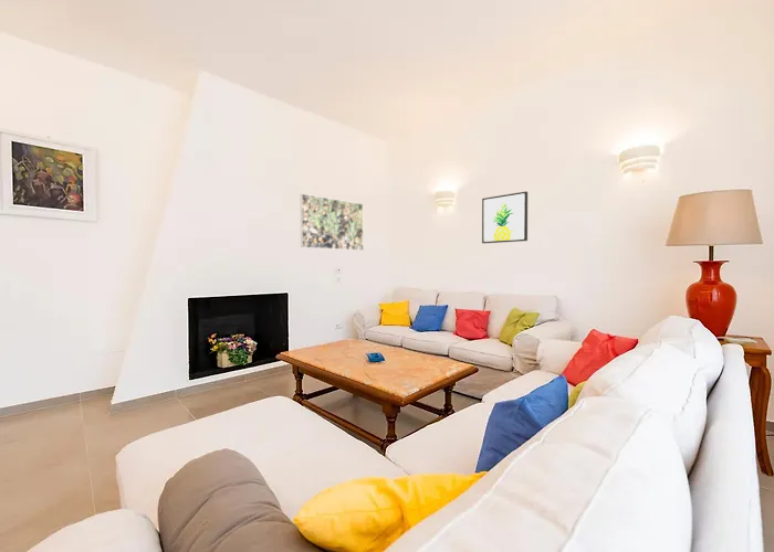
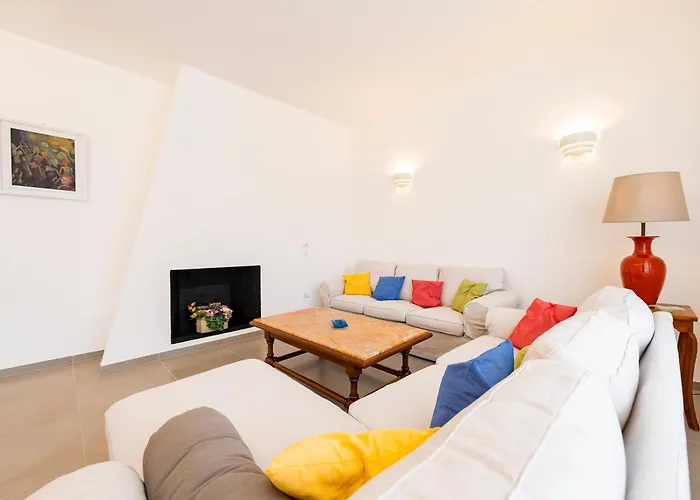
- wall art [481,190,529,244]
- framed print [300,193,365,252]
